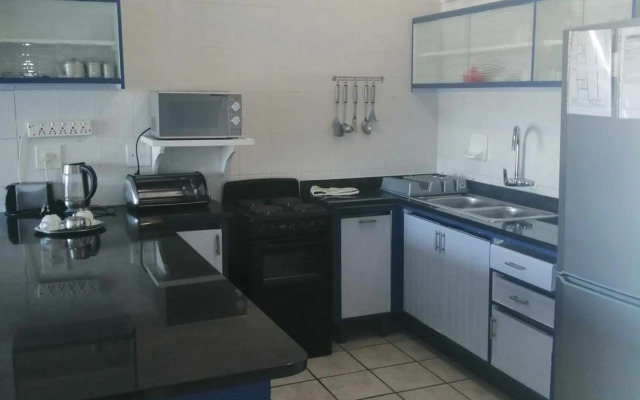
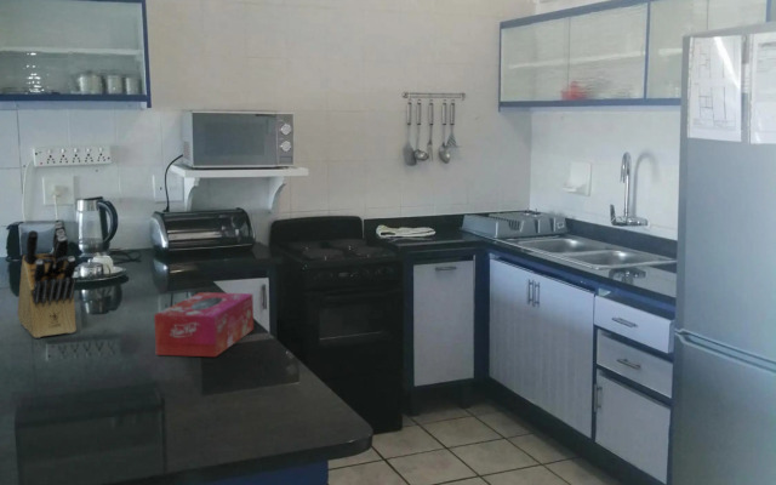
+ knife block [16,221,78,340]
+ tissue box [153,291,255,358]
